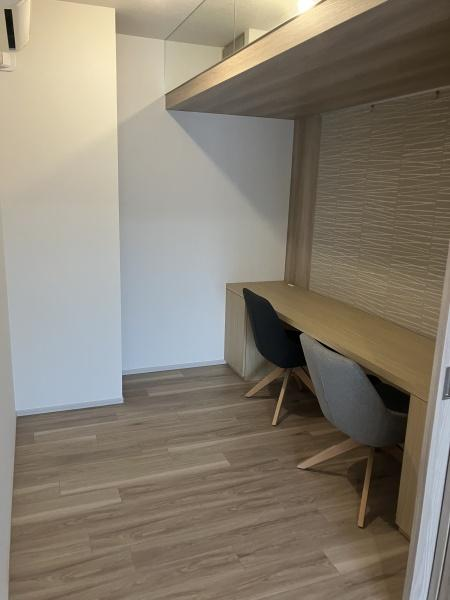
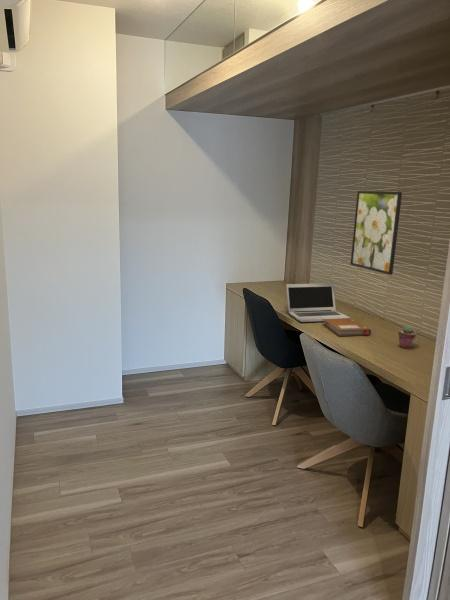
+ notebook [322,318,372,337]
+ laptop [285,282,352,323]
+ potted succulent [397,324,417,349]
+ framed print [349,190,403,276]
